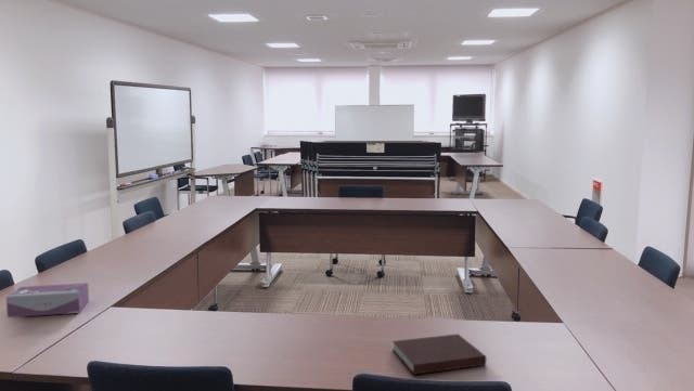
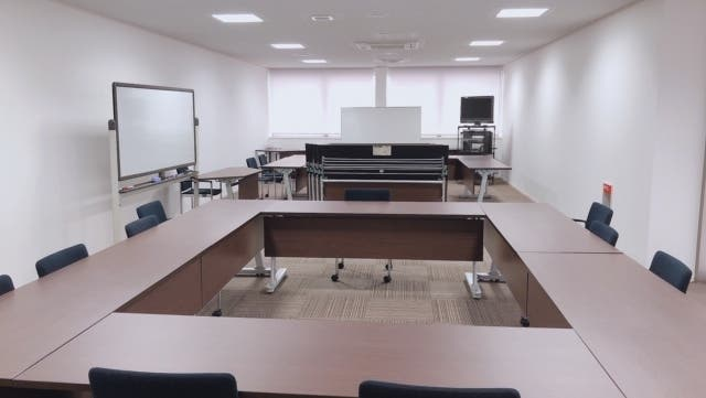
- notebook [391,333,487,376]
- tissue box [5,282,90,318]
